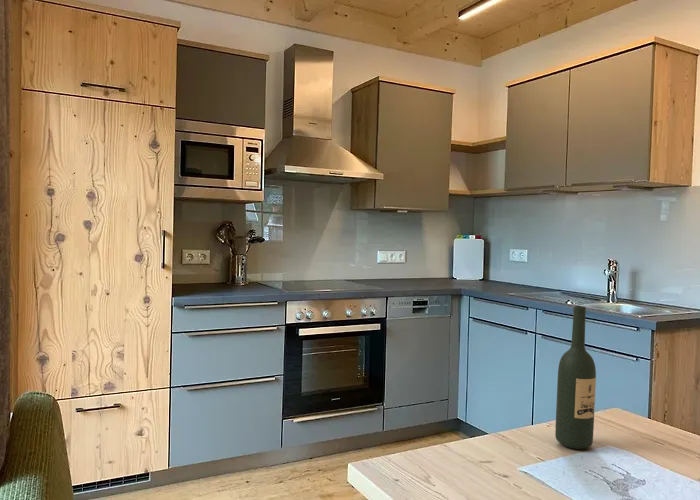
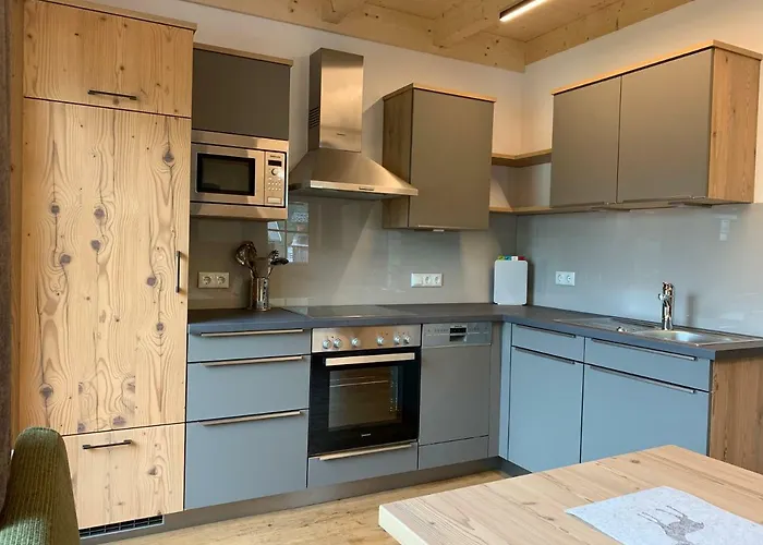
- wine bottle [554,305,597,450]
